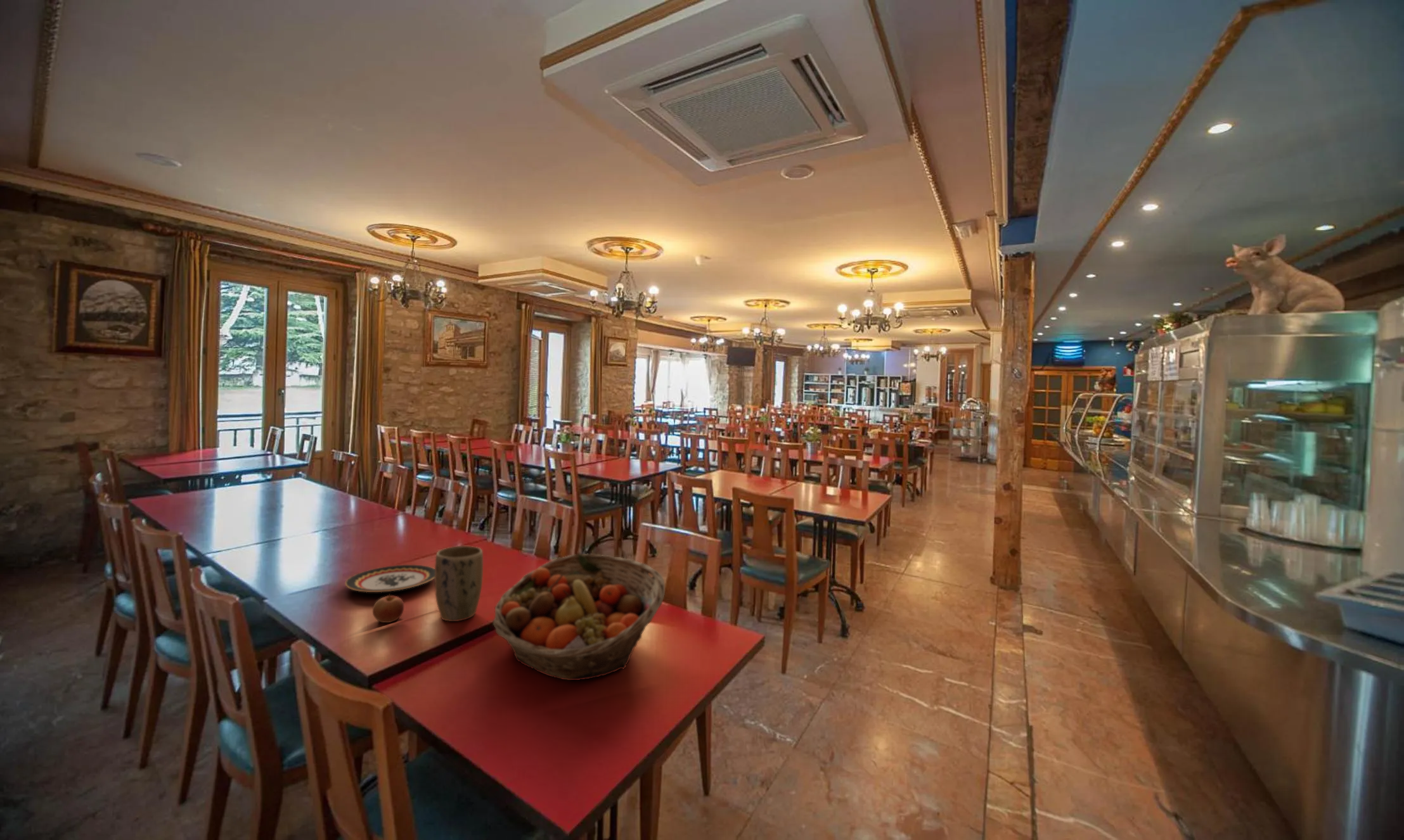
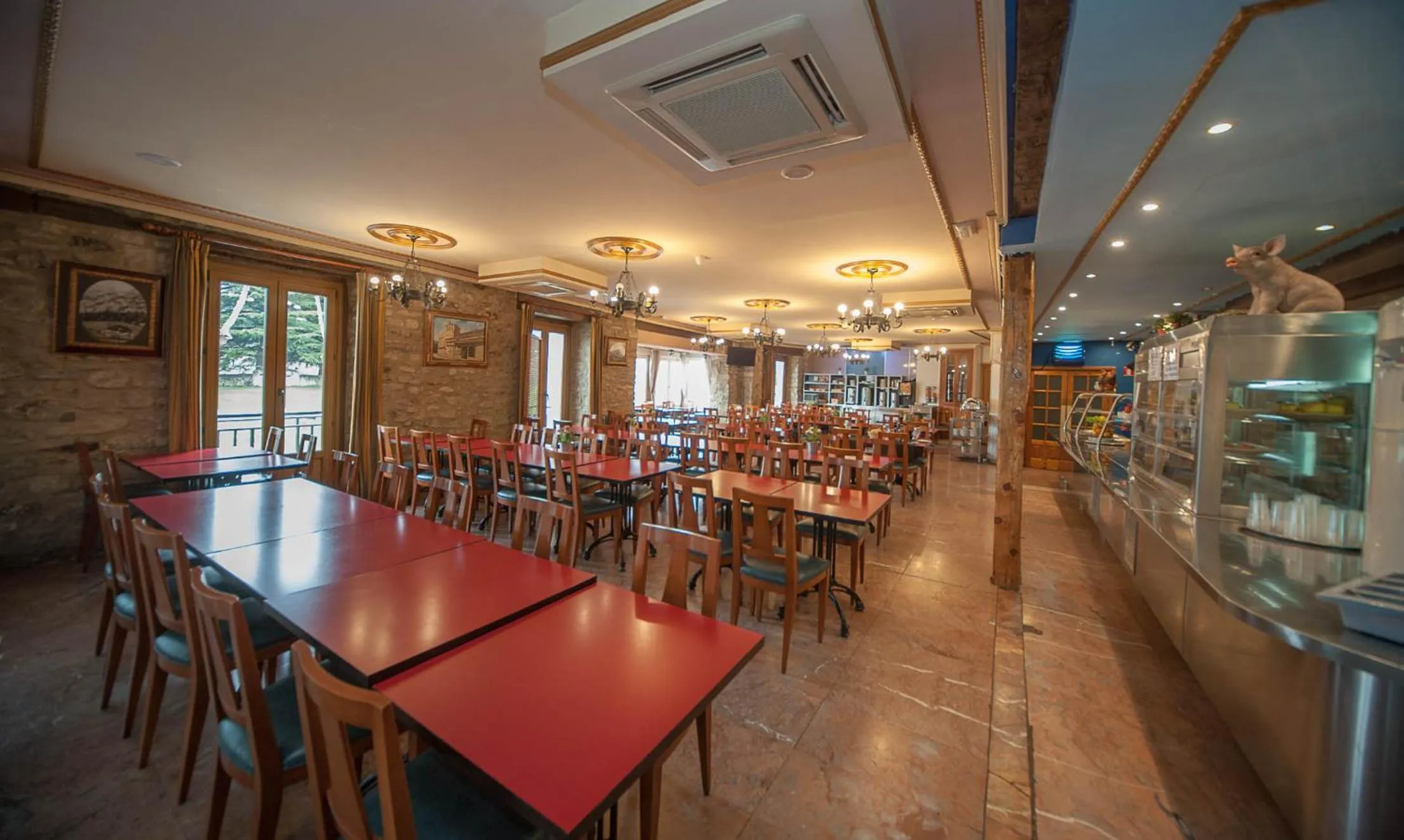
- plant pot [434,545,484,622]
- apple [372,594,404,623]
- plate [344,564,435,593]
- fruit basket [492,553,666,681]
